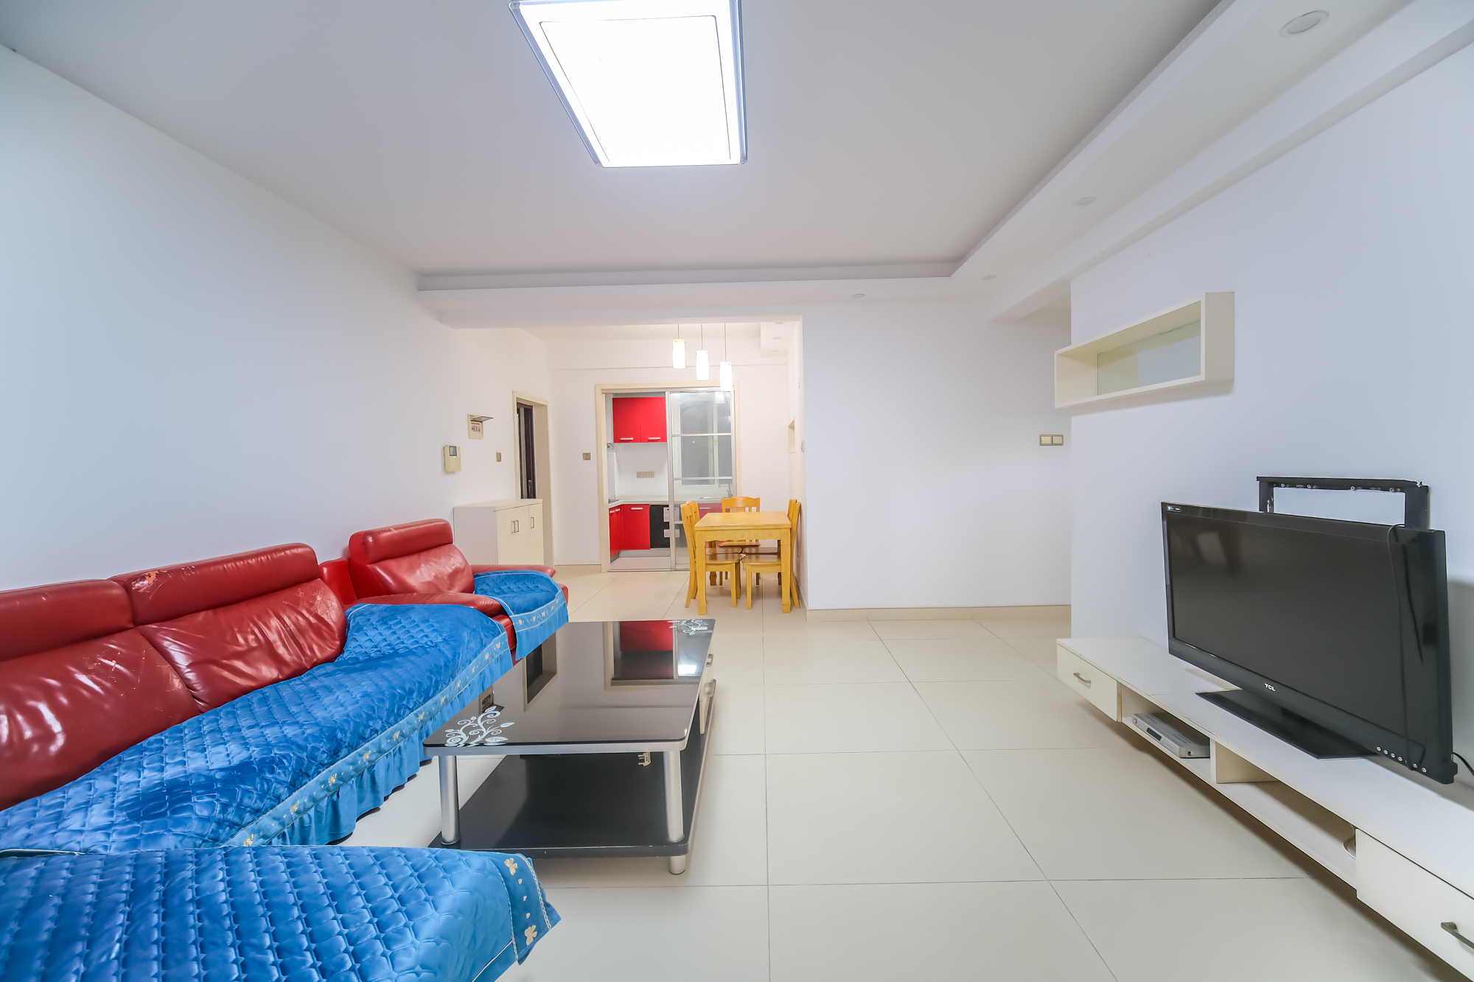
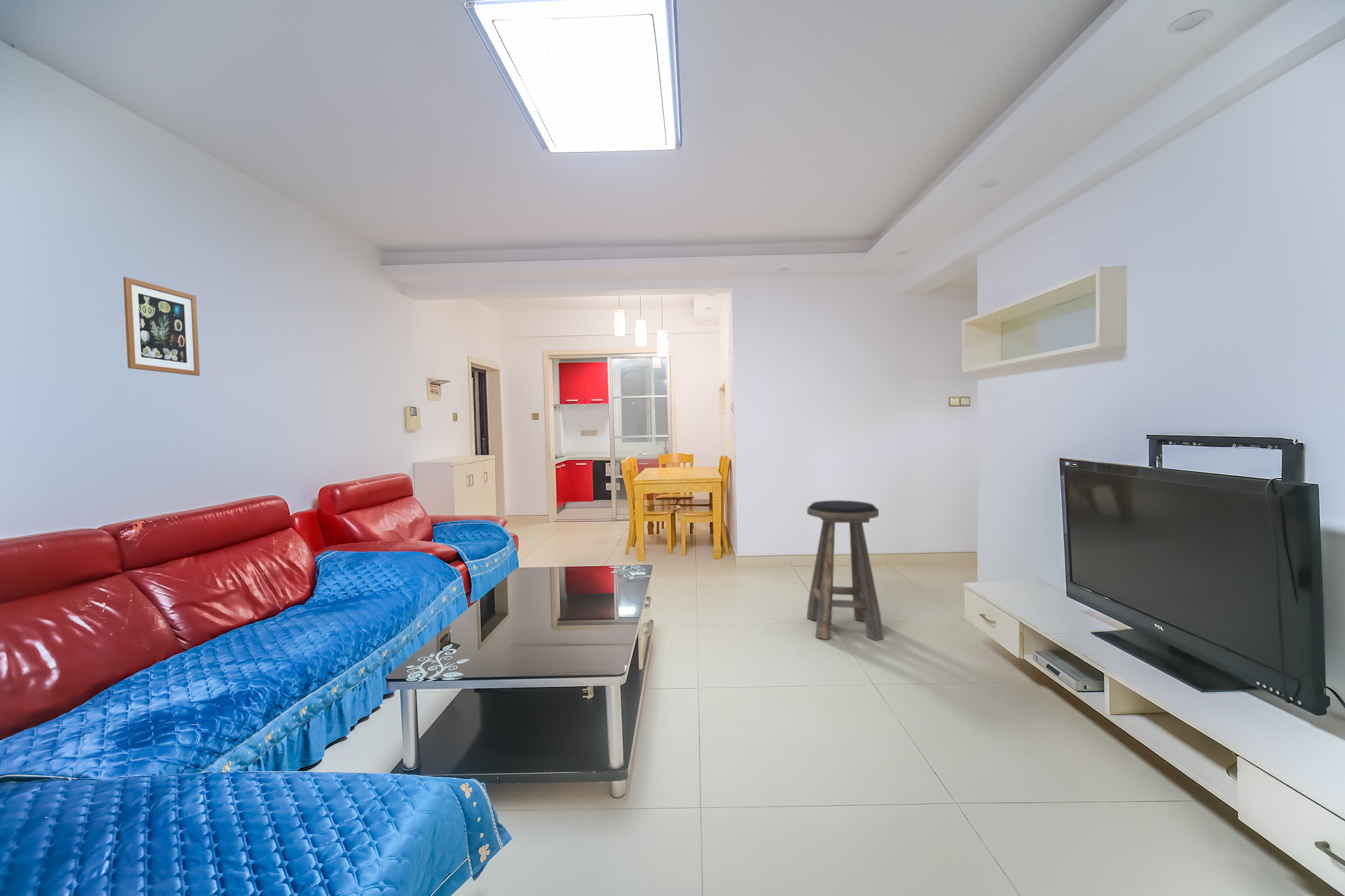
+ wall art [122,276,200,376]
+ stool [806,499,884,641]
